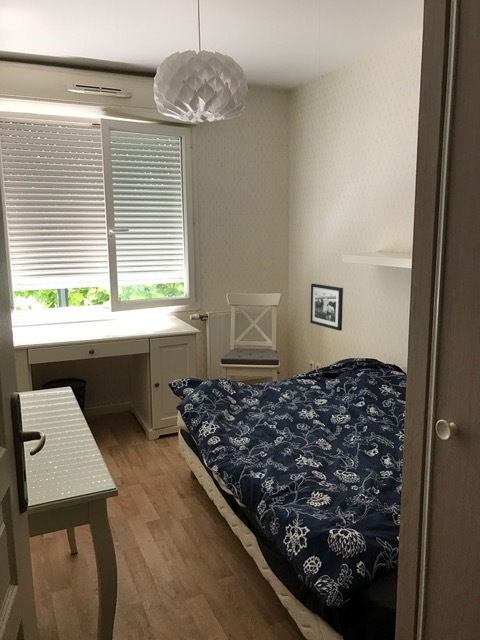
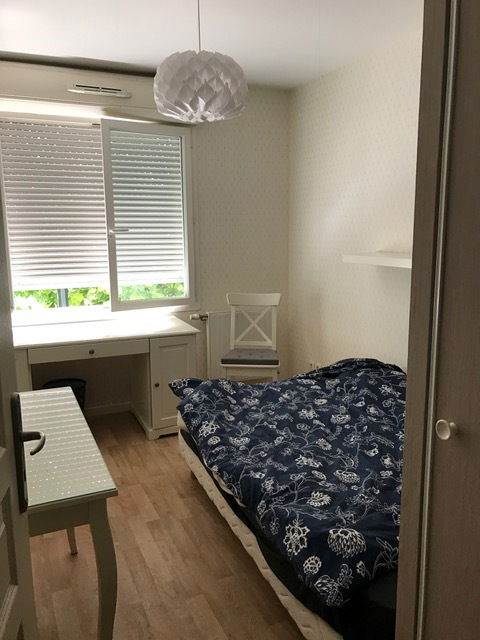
- picture frame [309,283,344,332]
